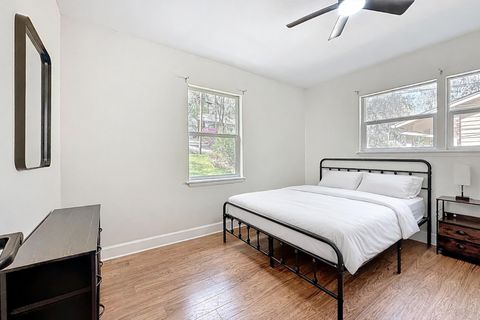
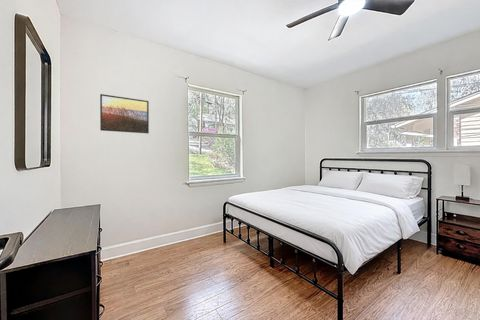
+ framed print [99,93,150,134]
